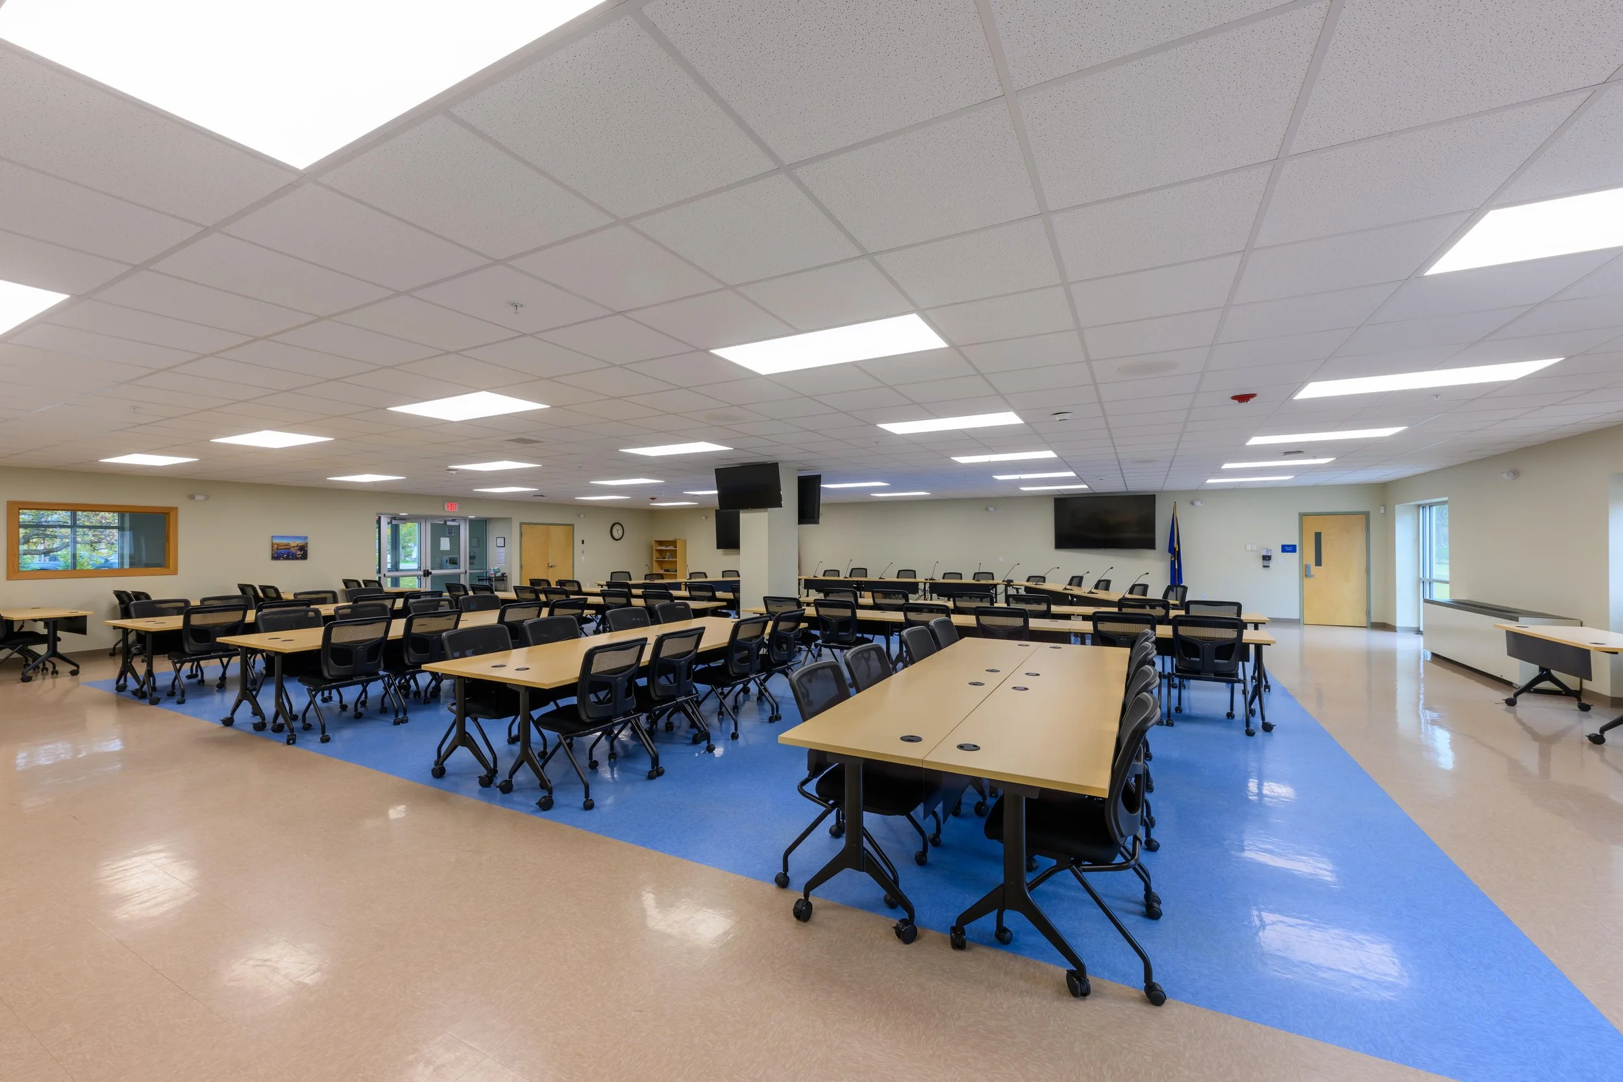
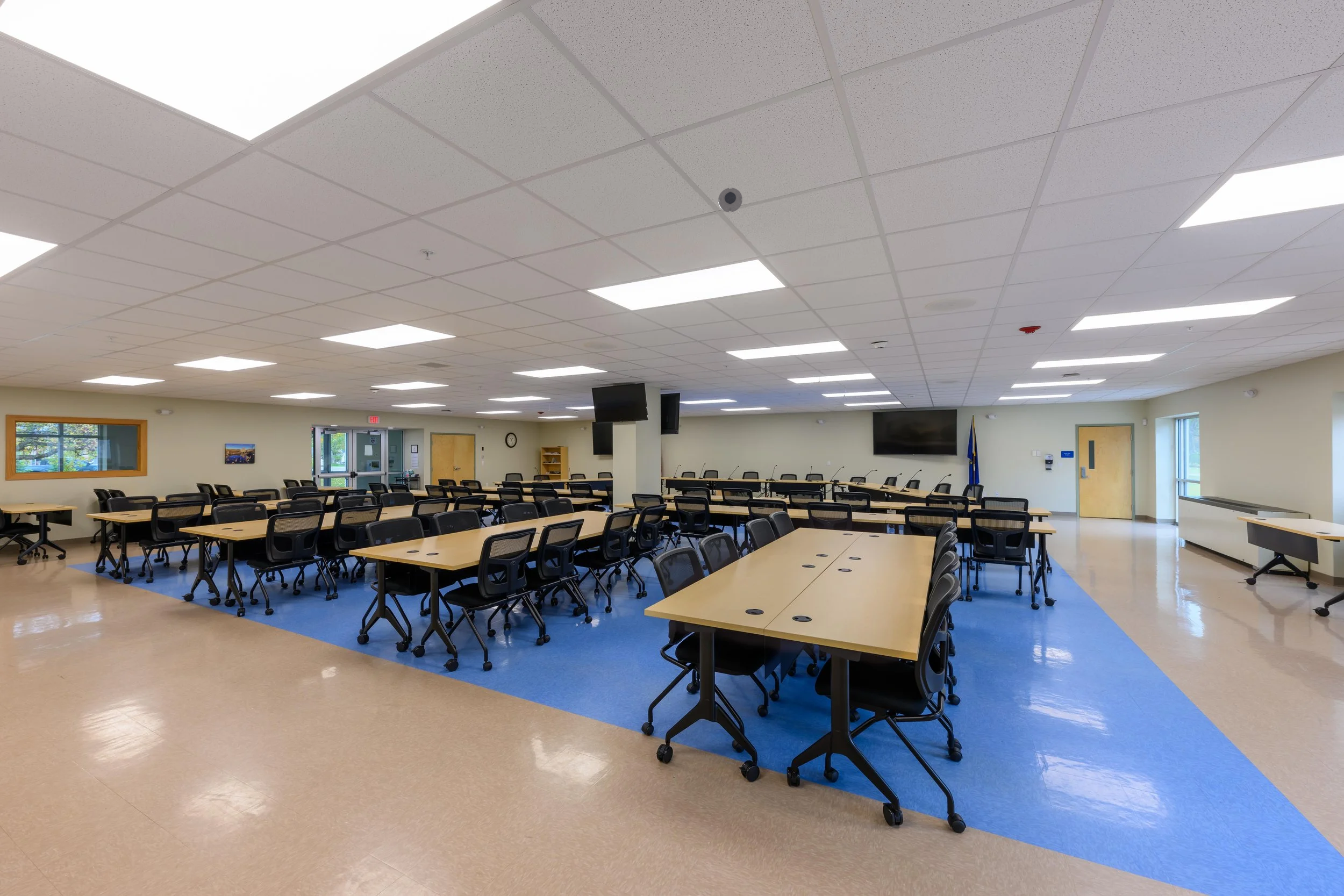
+ smoke detector [718,187,743,213]
